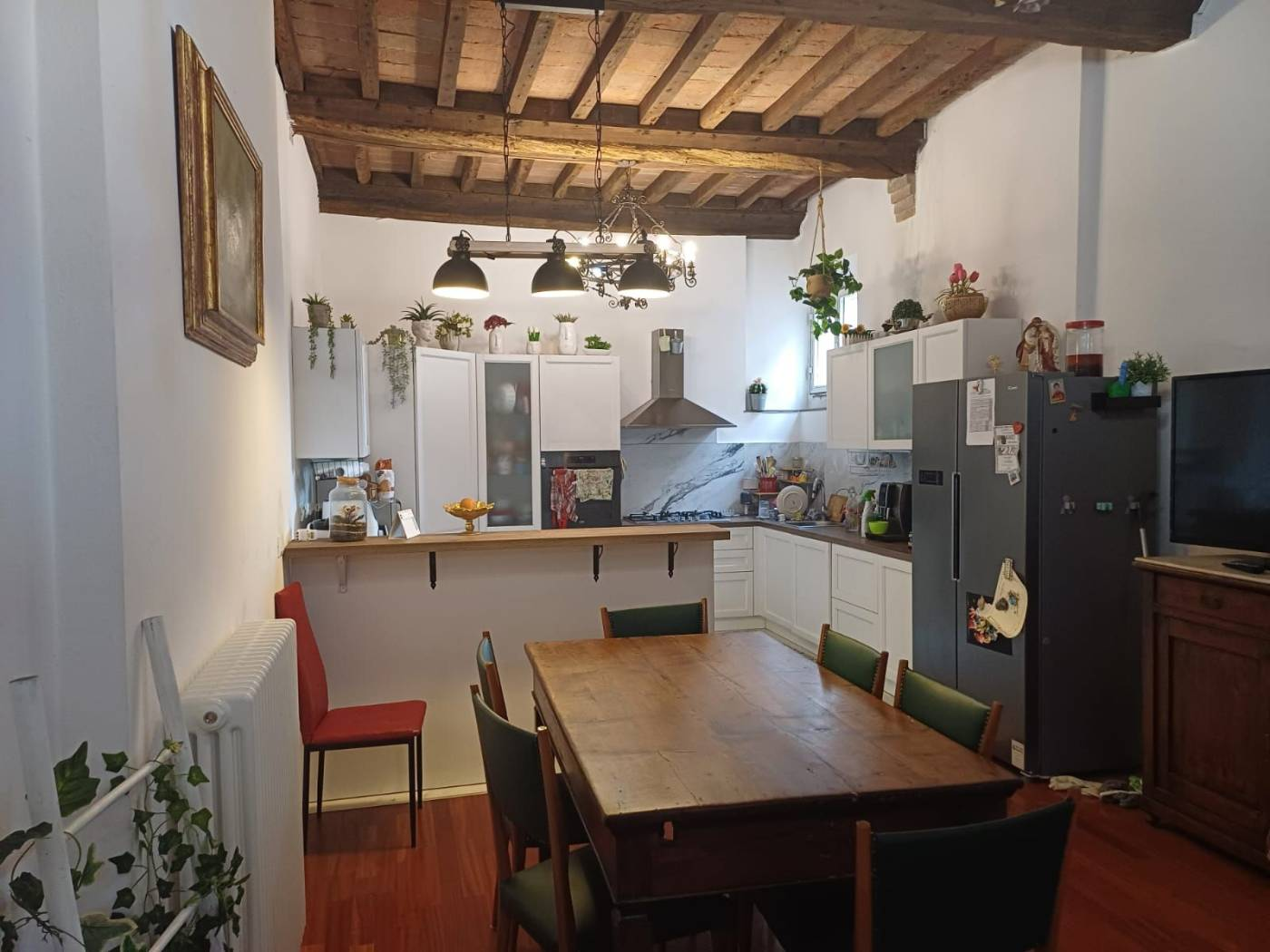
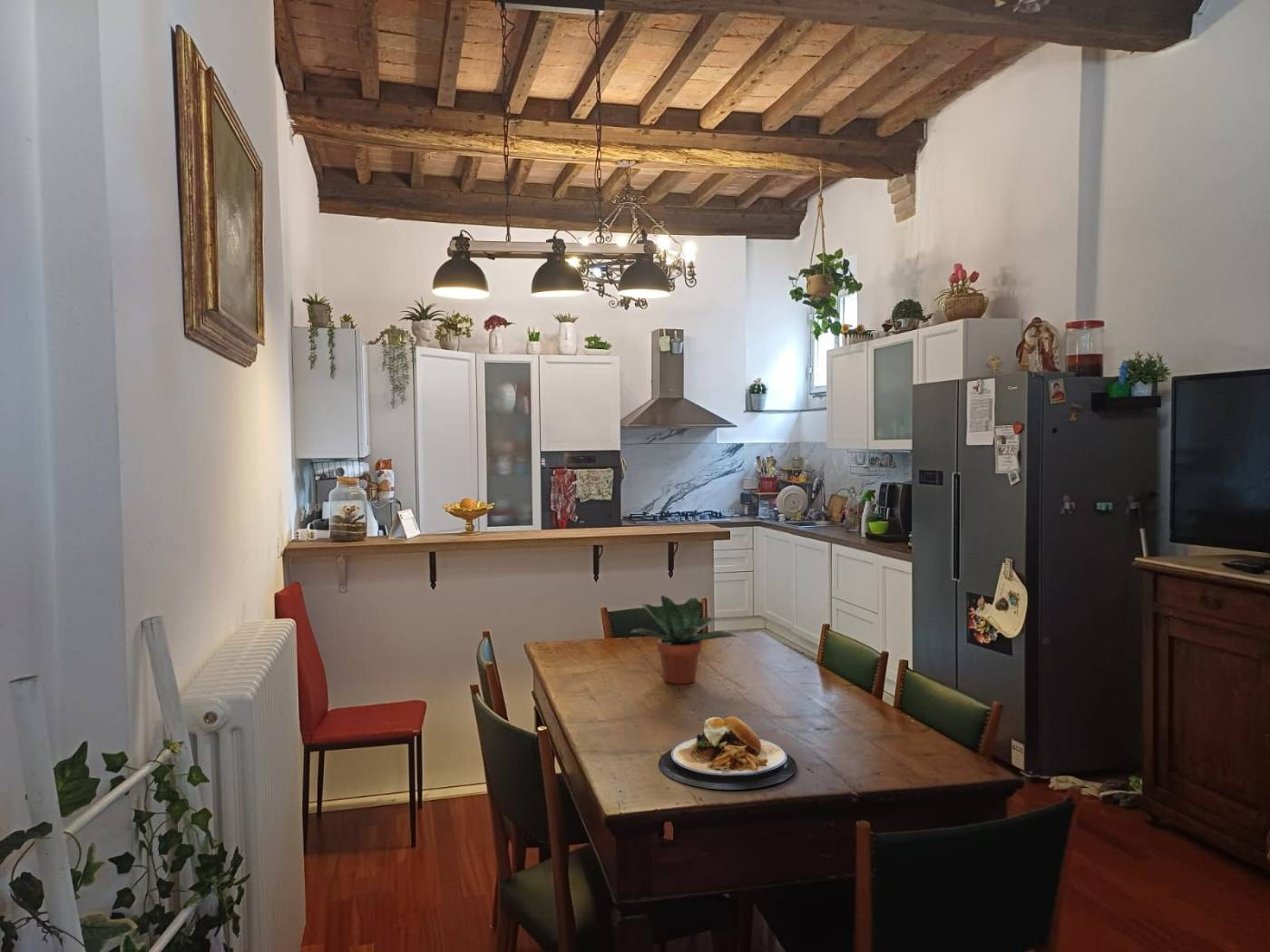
+ potted plant [630,595,738,685]
+ plate [658,715,797,791]
